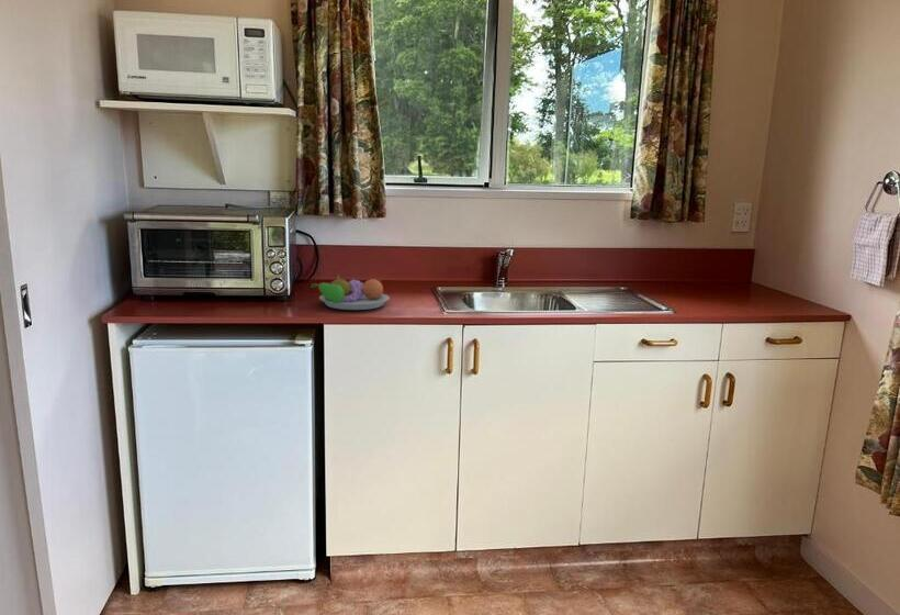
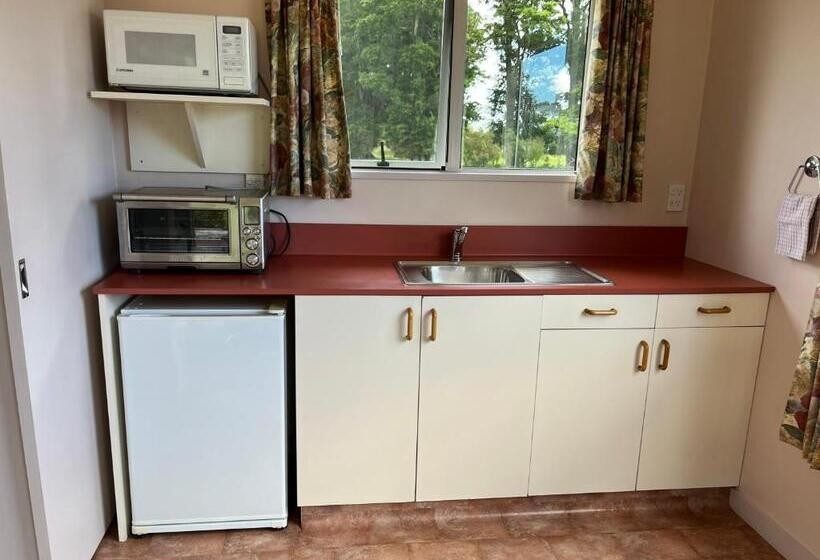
- fruit bowl [310,275,391,311]
